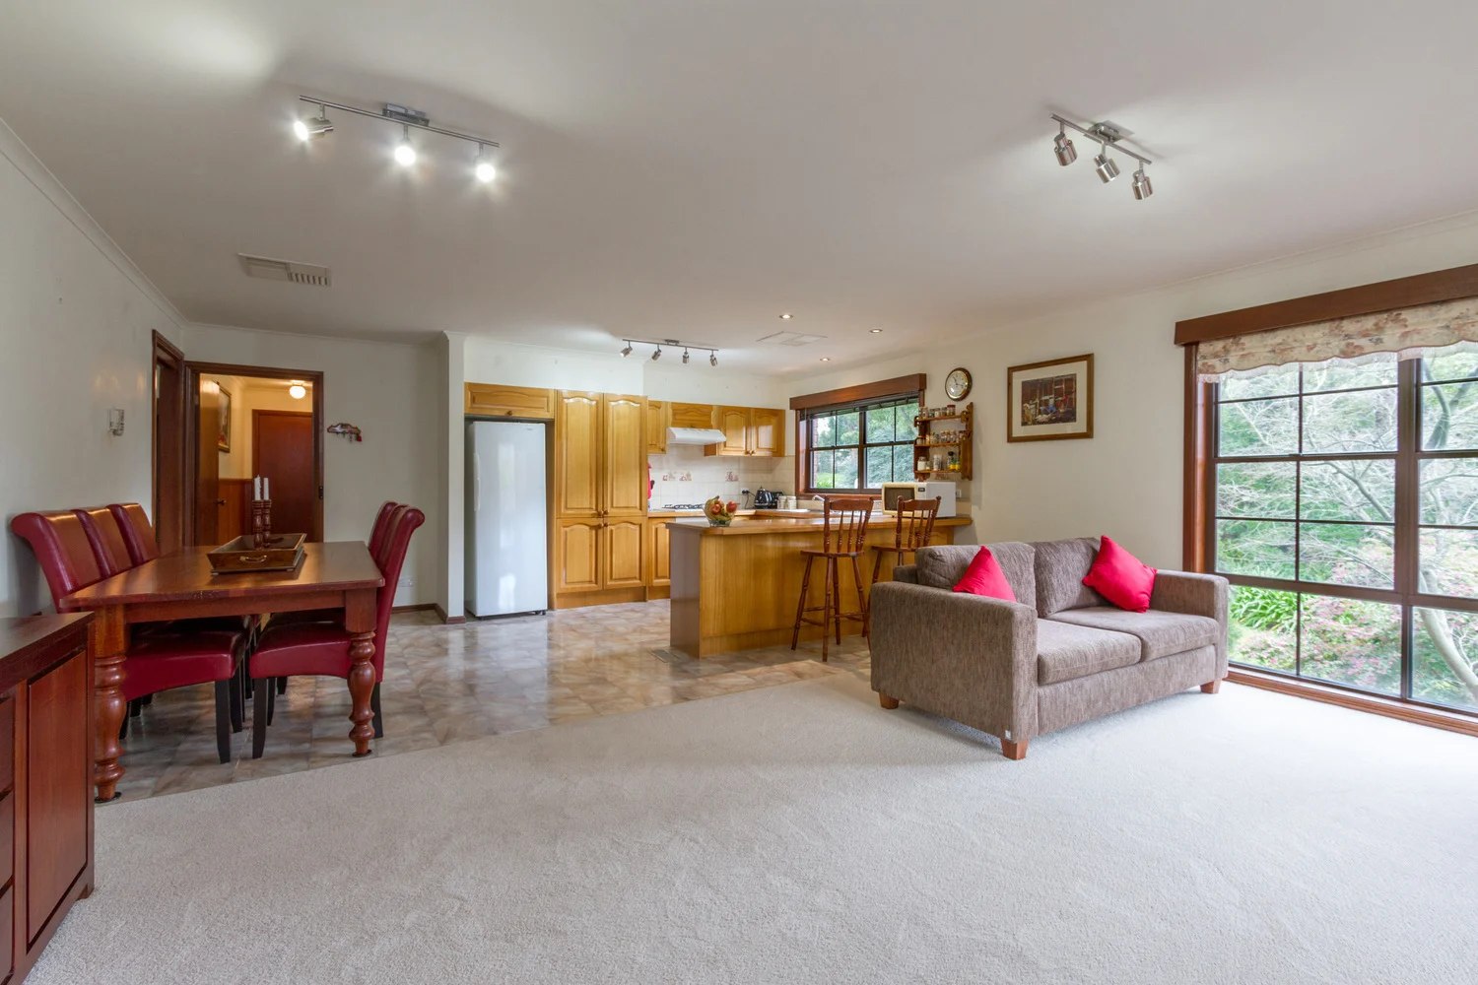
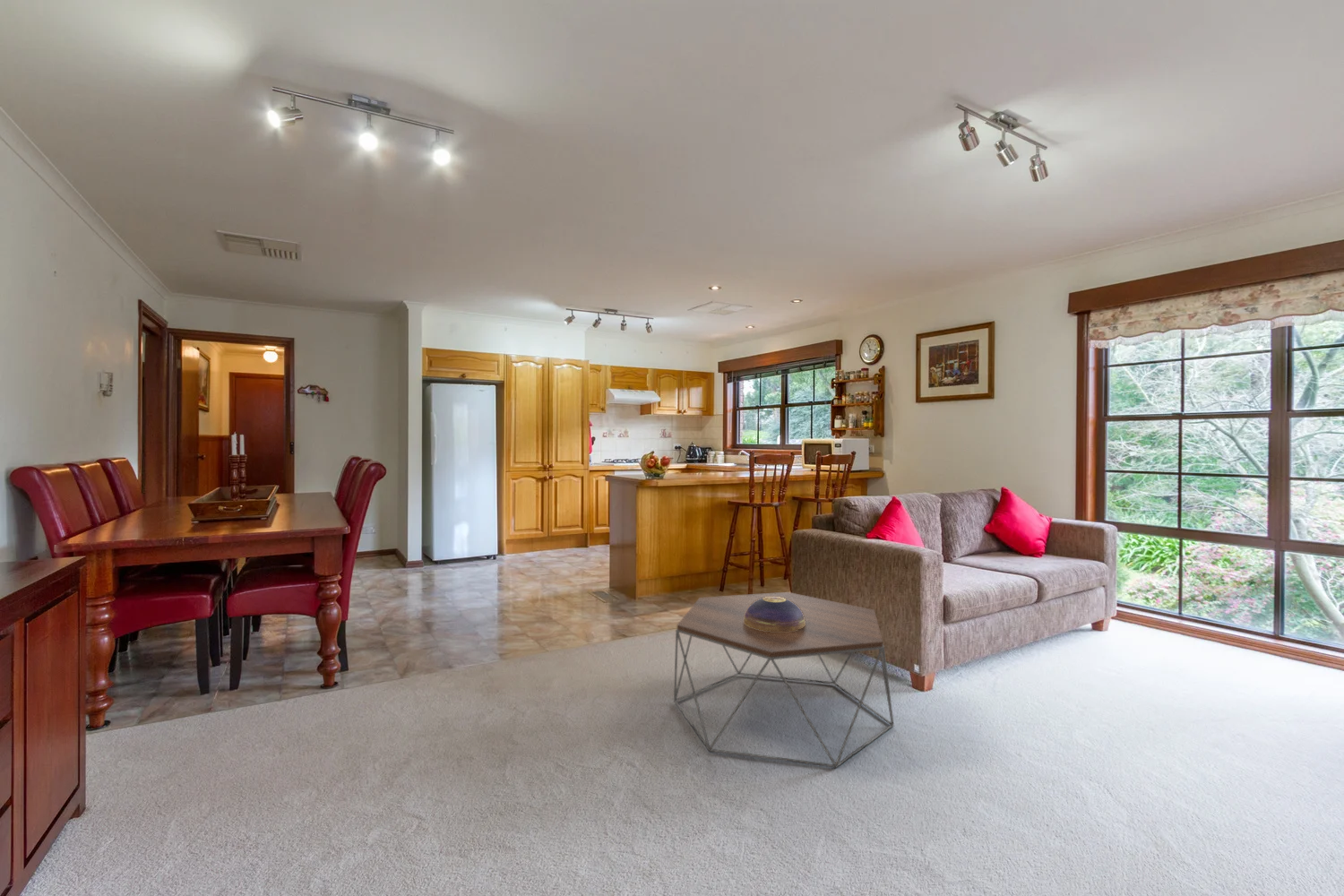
+ decorative bowl [744,597,806,632]
+ coffee table [673,591,895,769]
